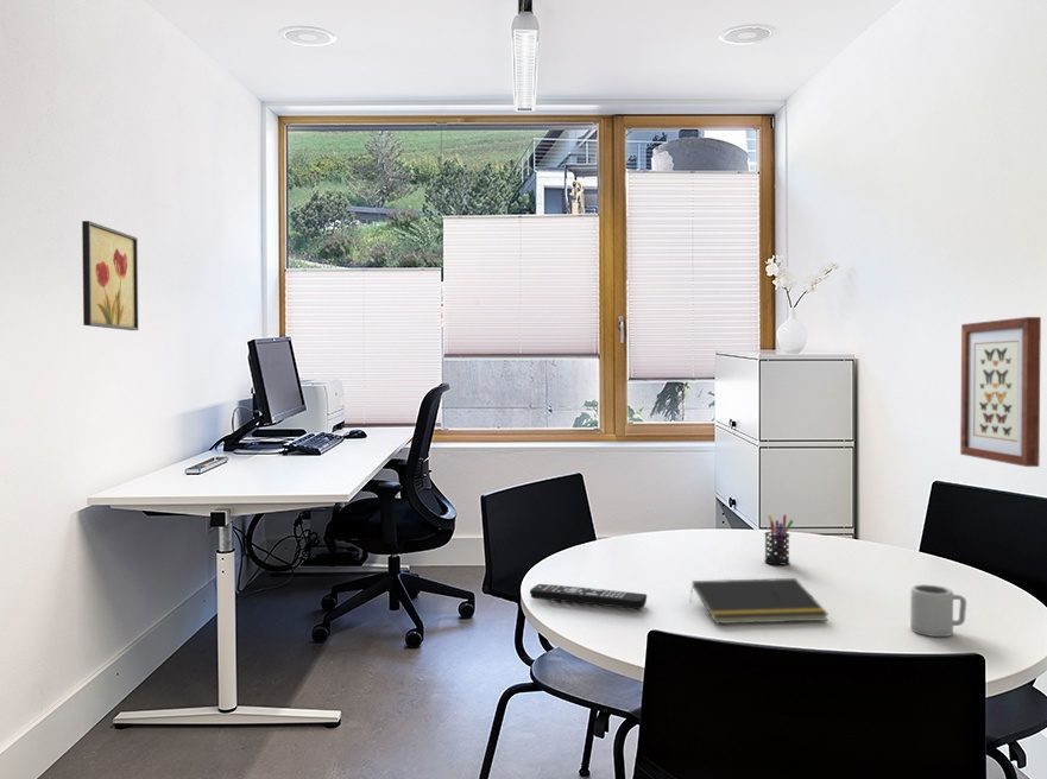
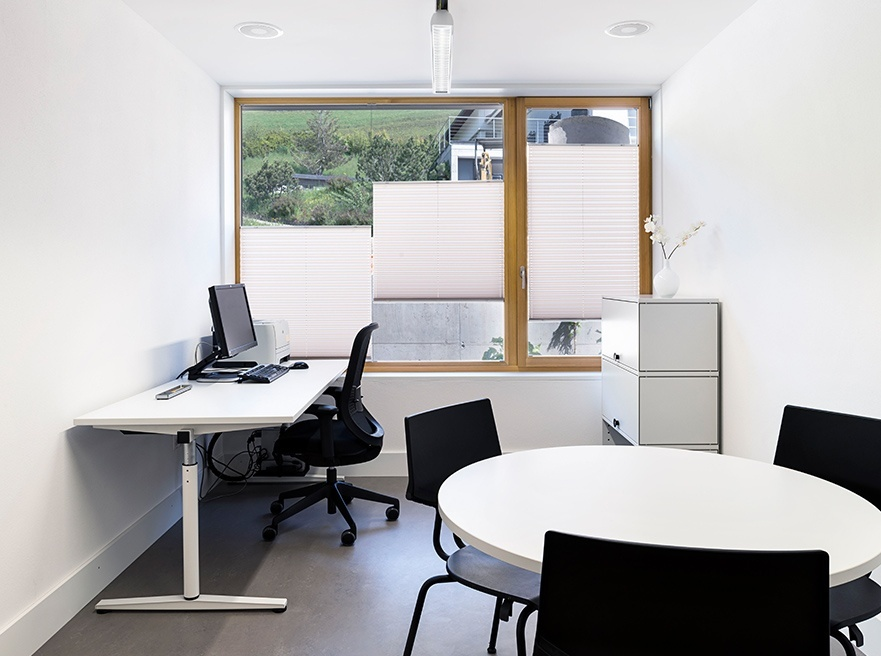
- wall art [81,220,139,331]
- remote control [529,583,648,610]
- pen holder [763,514,794,566]
- cup [909,583,967,638]
- notepad [688,577,830,625]
- wall art [959,316,1042,468]
